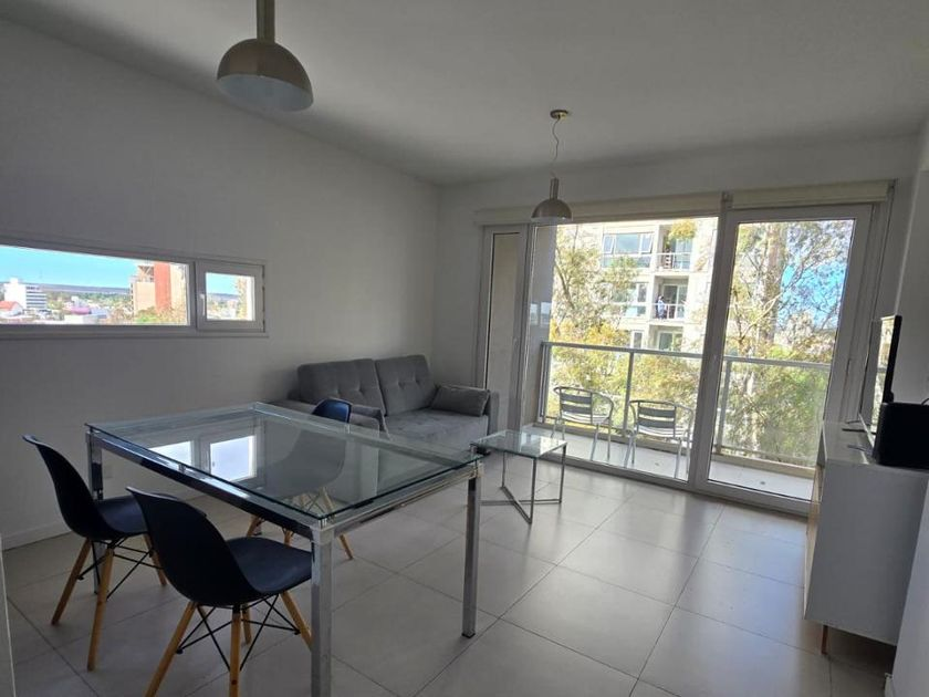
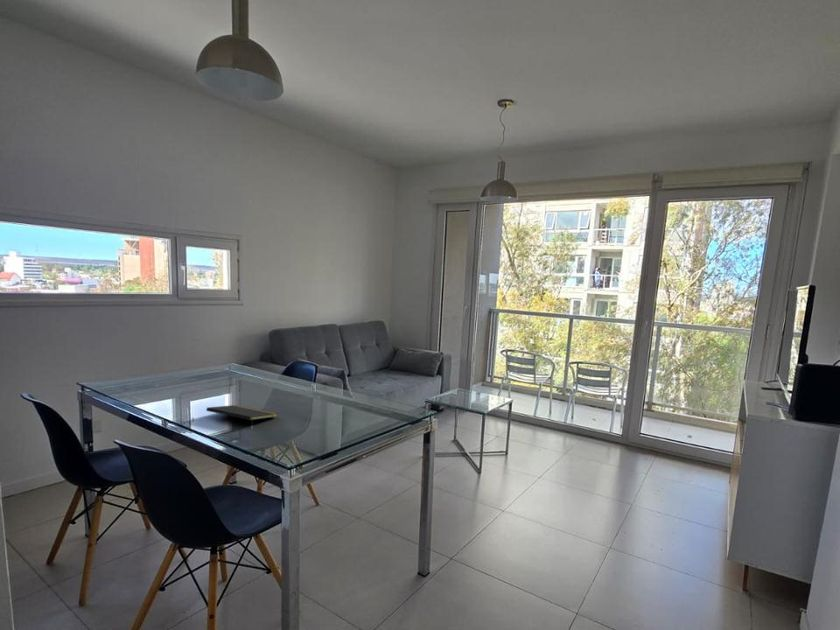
+ notepad [205,404,278,425]
